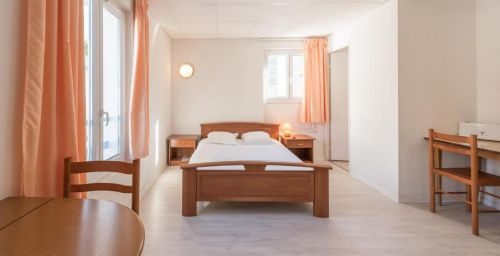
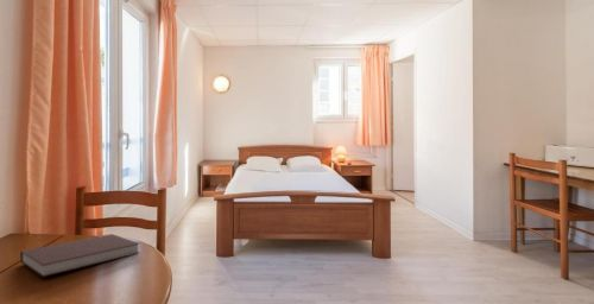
+ notebook [19,233,140,278]
